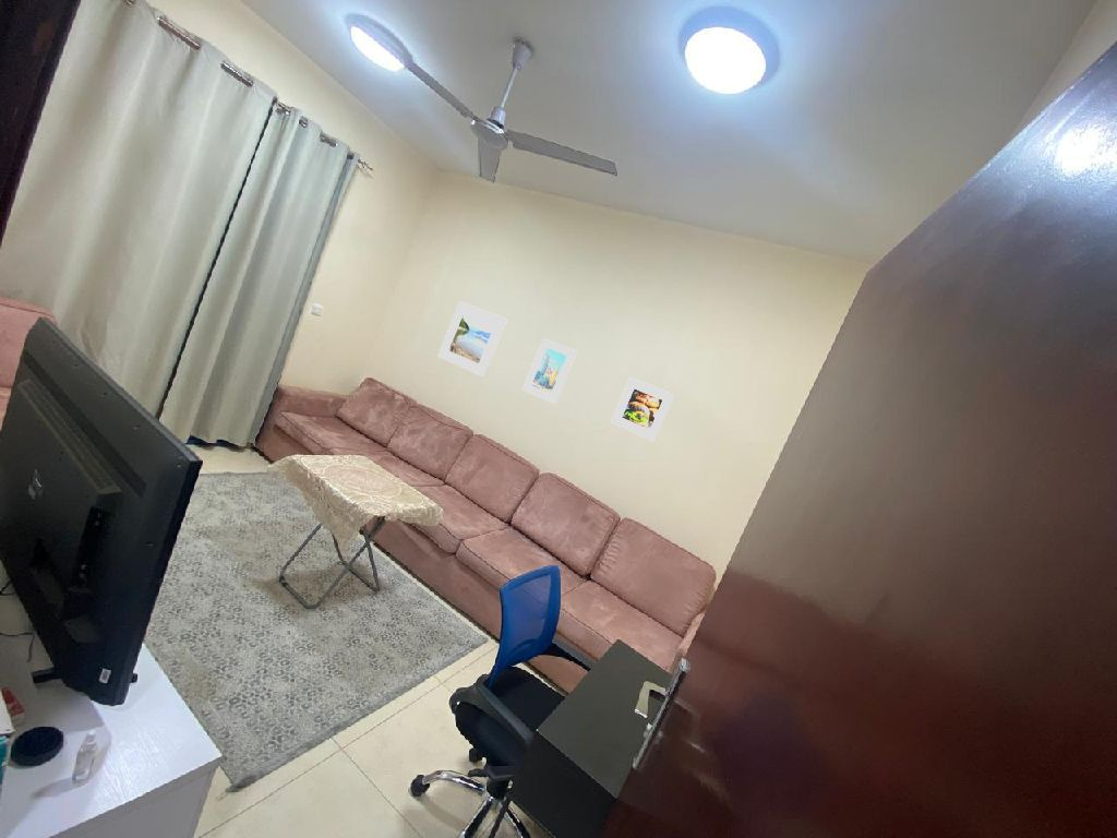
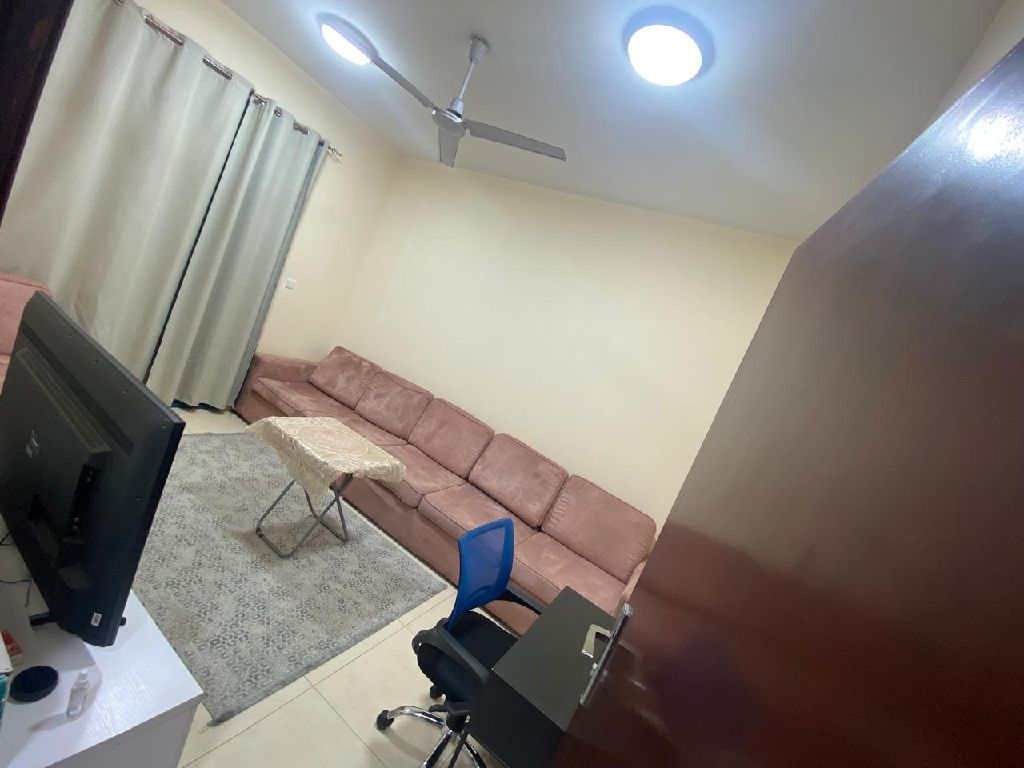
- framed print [437,300,508,378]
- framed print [521,337,578,405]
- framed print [610,376,676,443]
